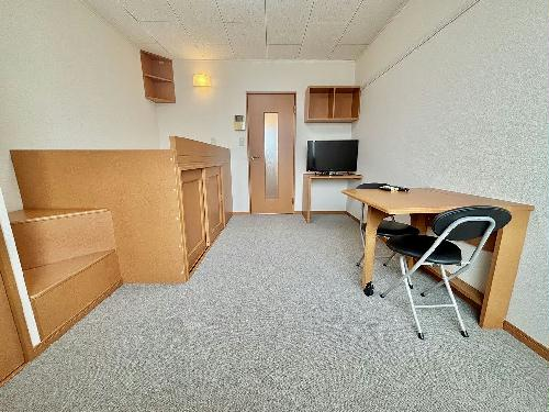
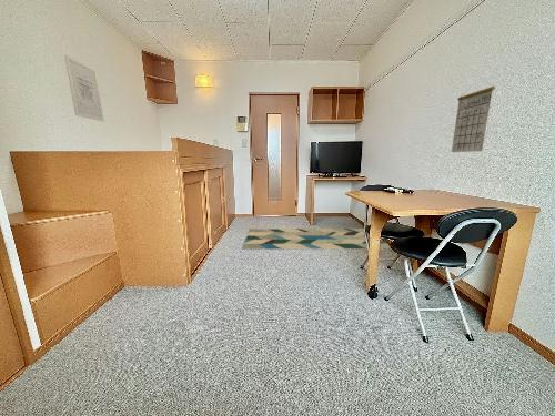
+ calendar [451,78,496,153]
+ rug [241,227,391,251]
+ wall art [63,54,105,122]
